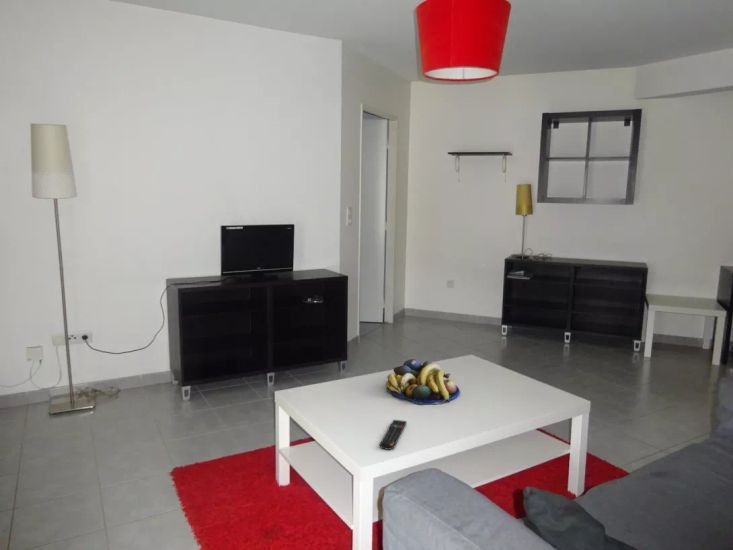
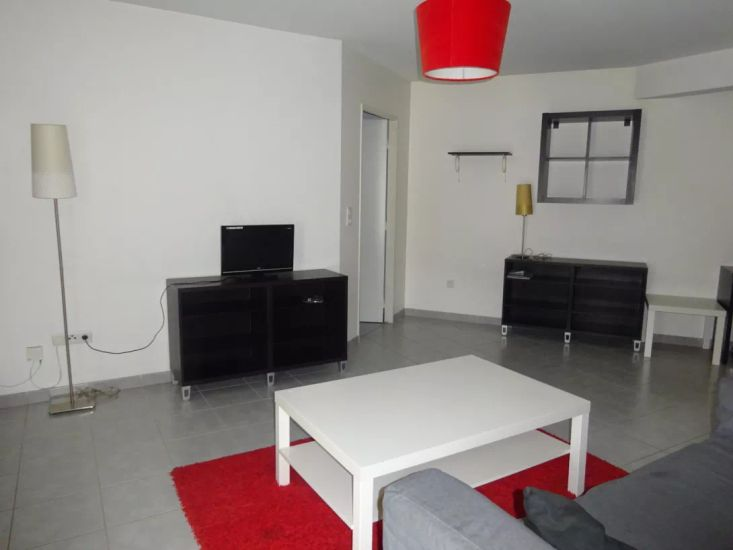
- fruit bowl [385,358,461,406]
- remote control [379,419,408,451]
